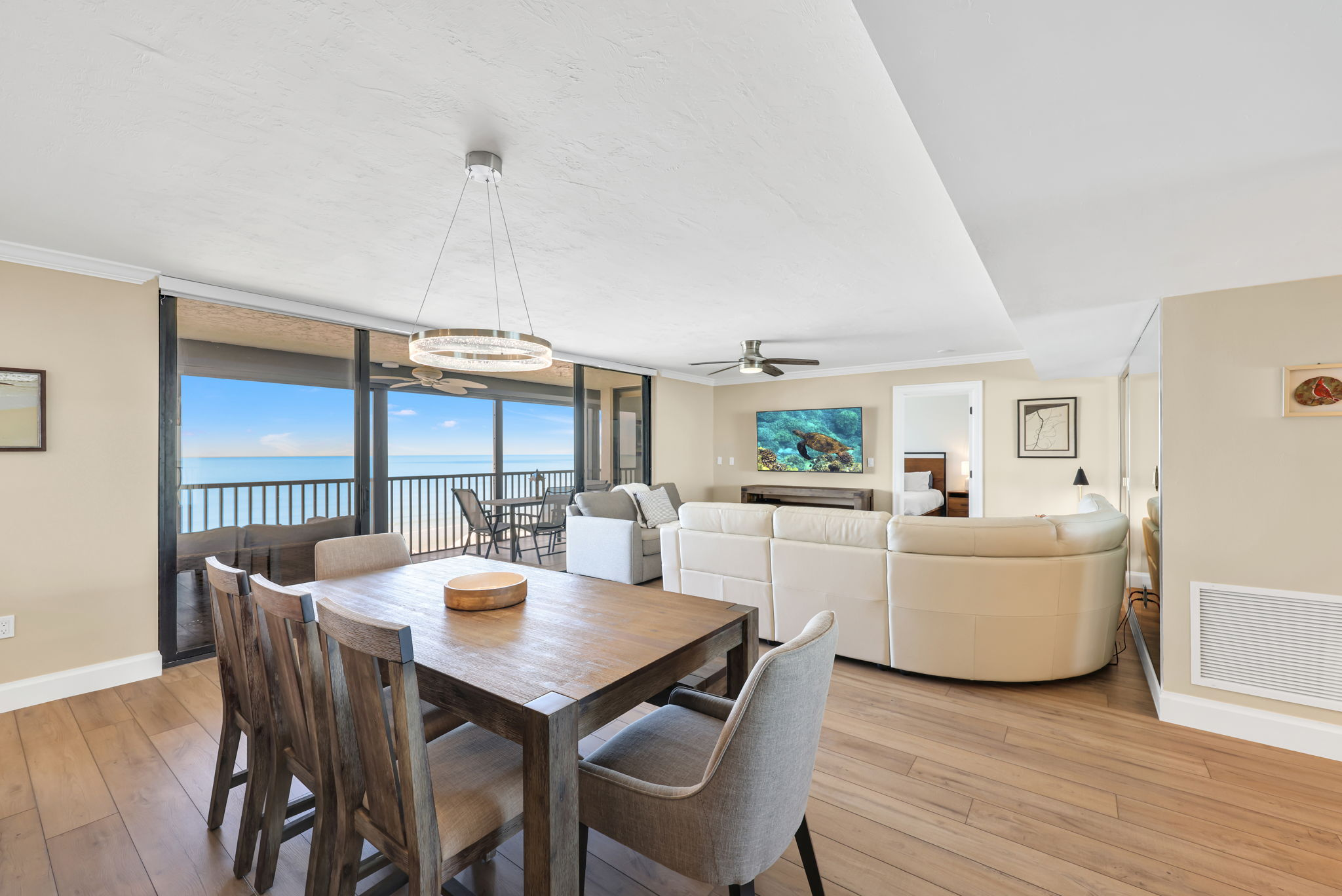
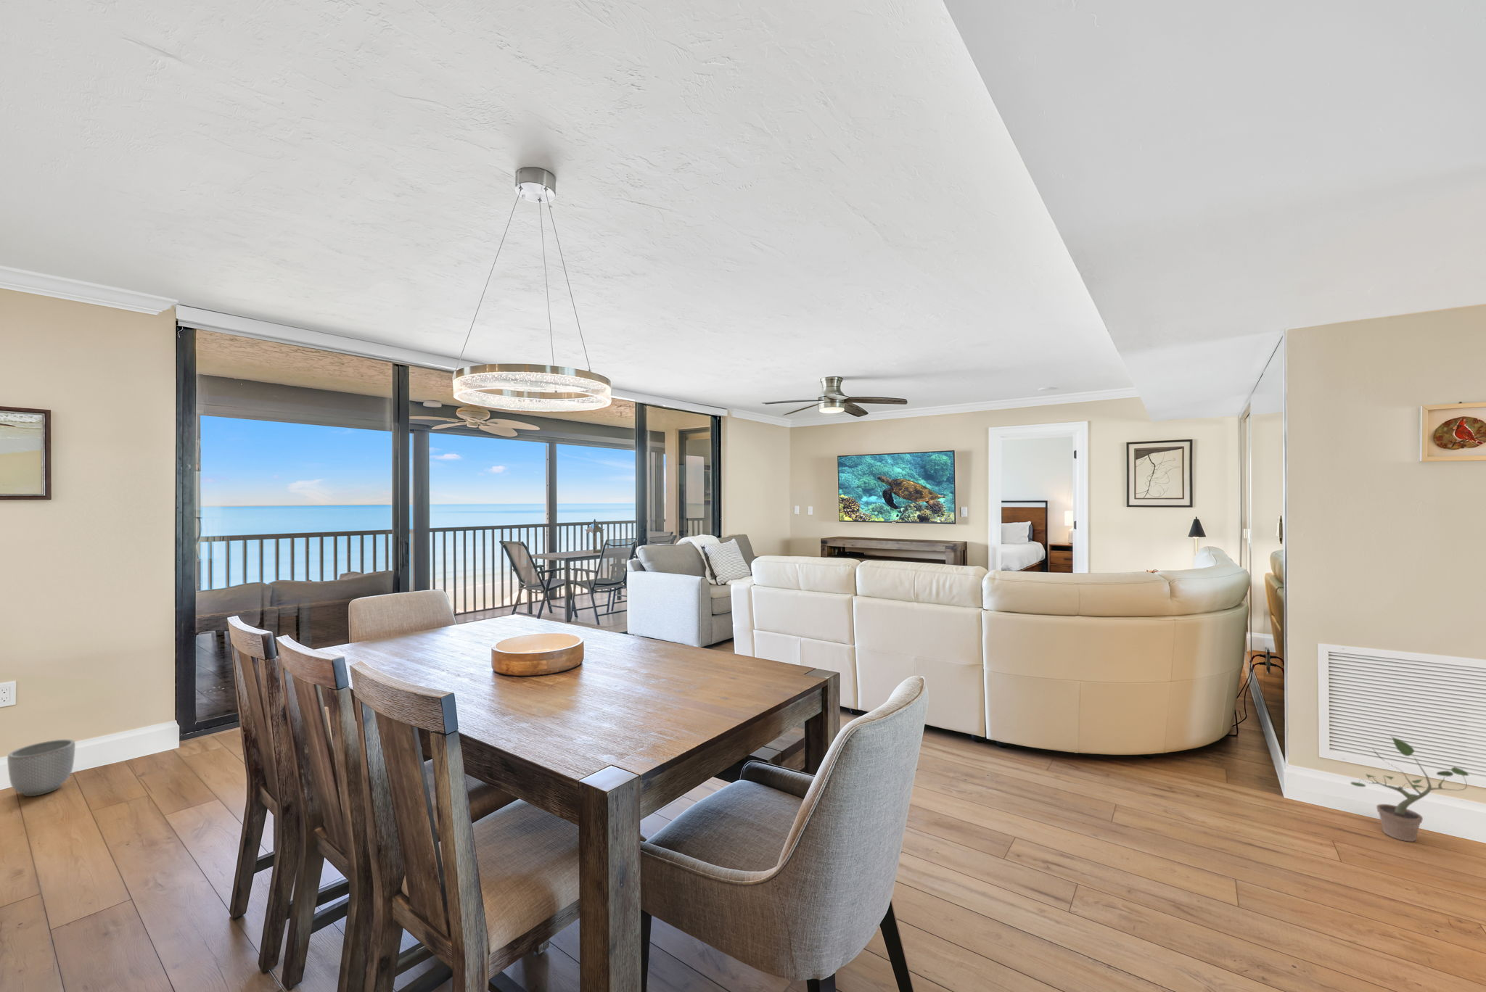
+ planter [7,738,76,797]
+ potted plant [1350,735,1469,843]
